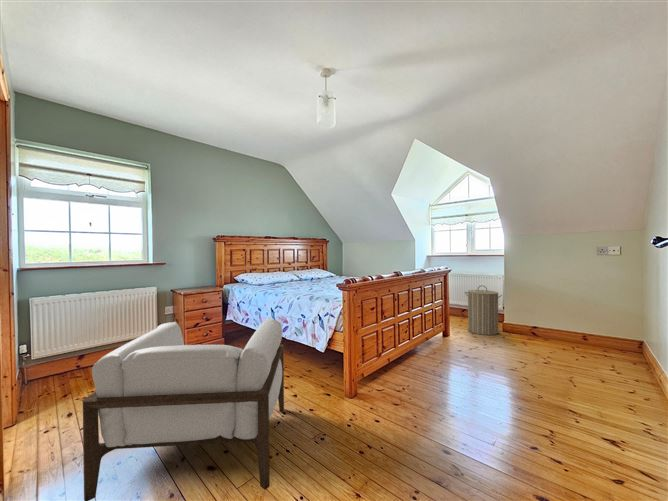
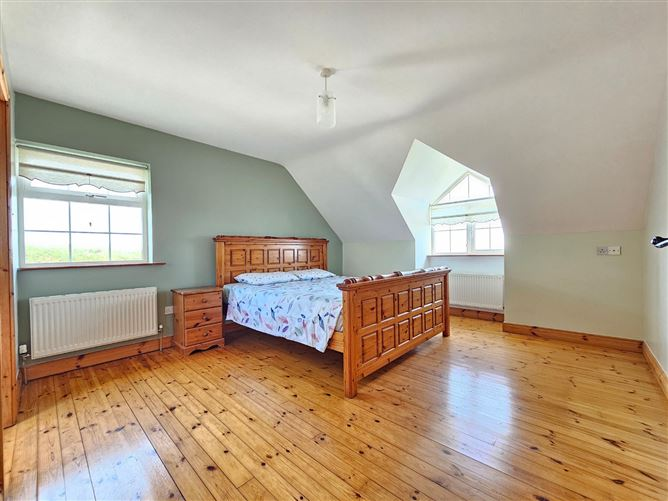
- armchair [82,317,285,501]
- laundry hamper [464,284,503,336]
